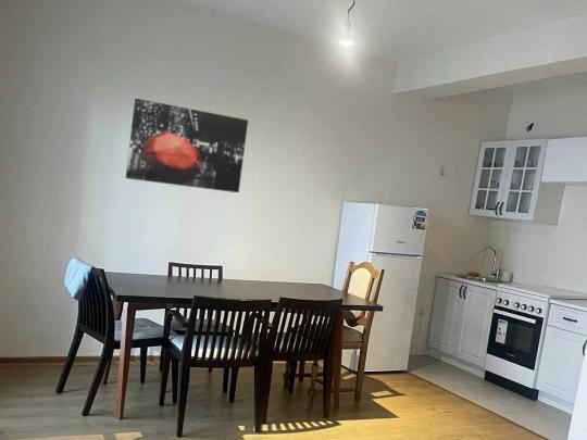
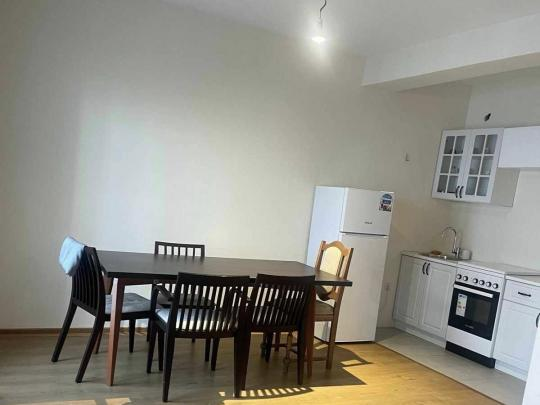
- wall art [125,98,249,193]
